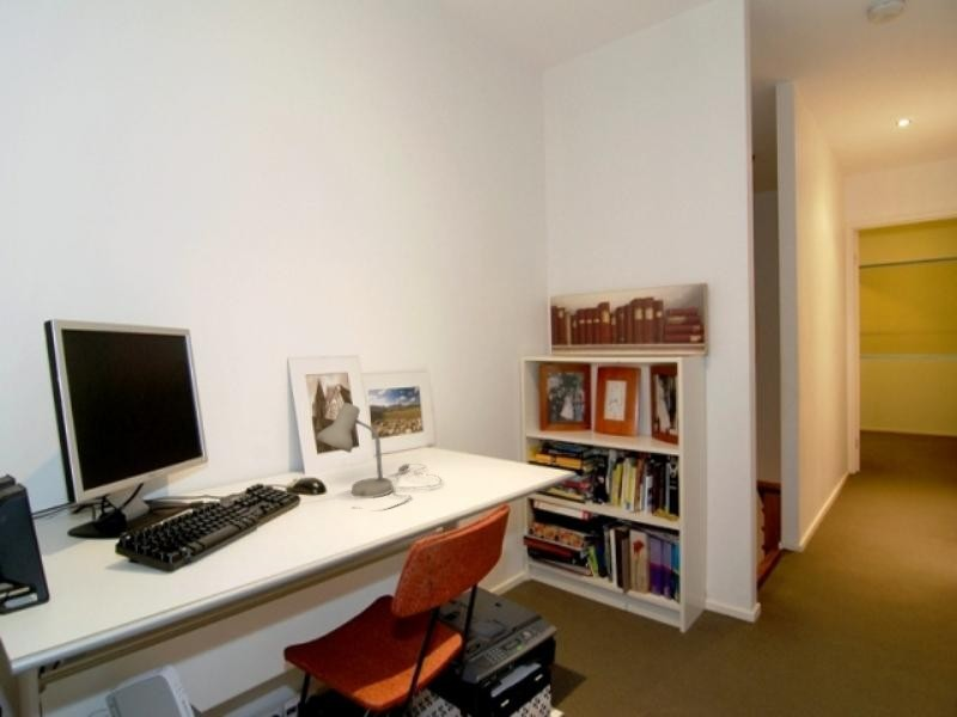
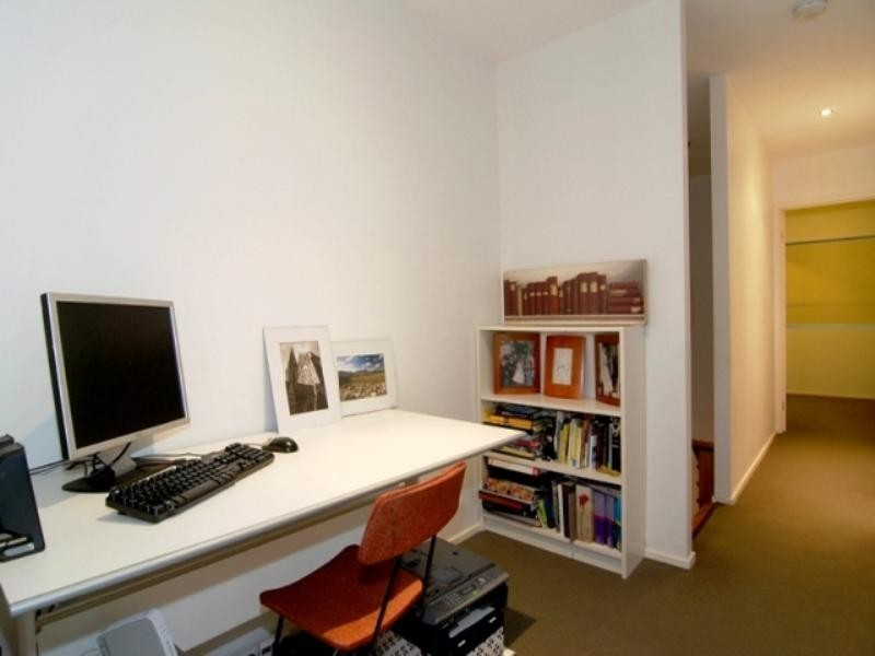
- desk lamp [315,402,443,513]
